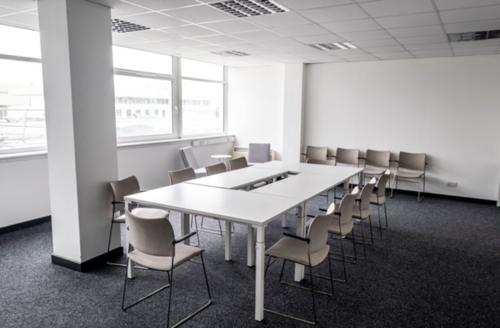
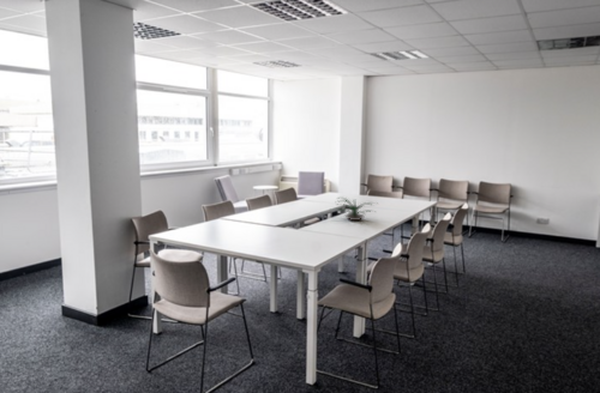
+ plant [330,196,378,222]
